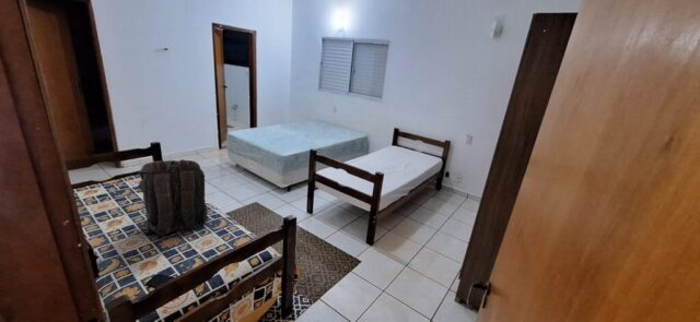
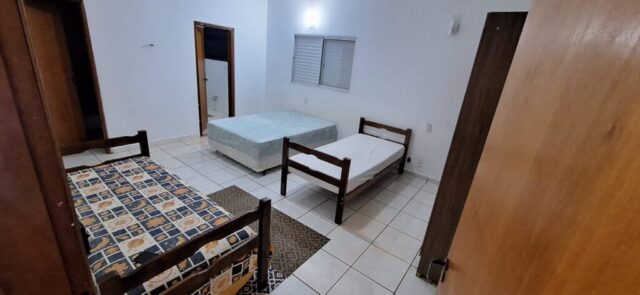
- backpack [137,158,210,237]
